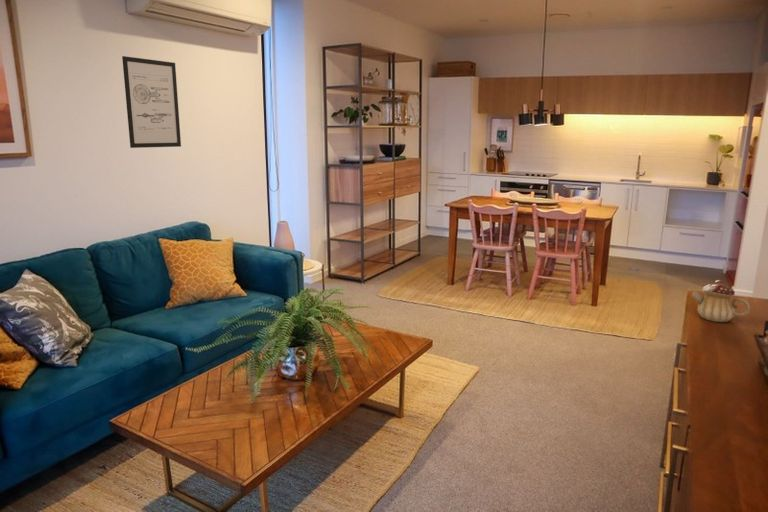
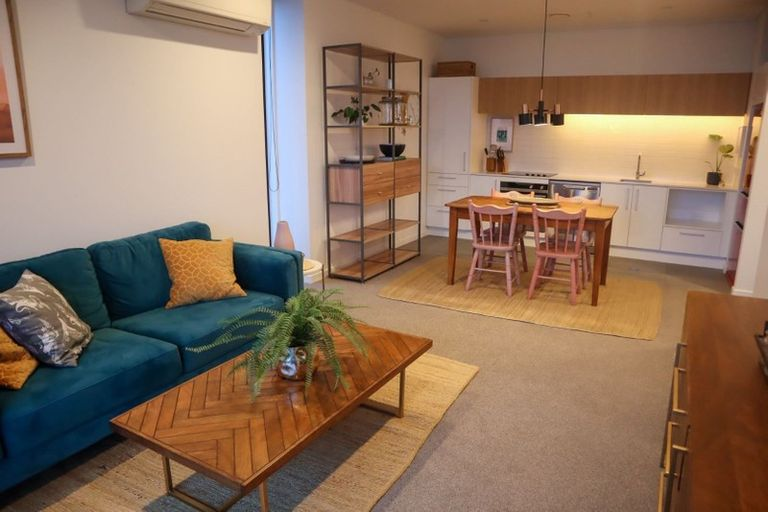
- wall art [121,55,182,149]
- teapot [690,279,751,323]
